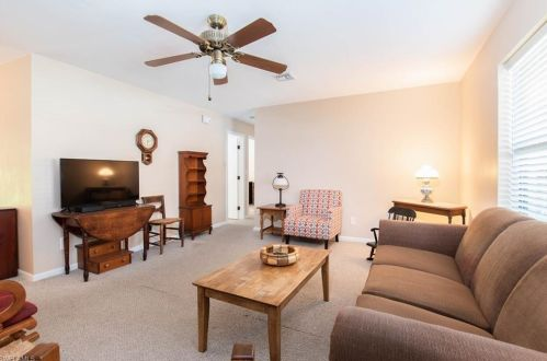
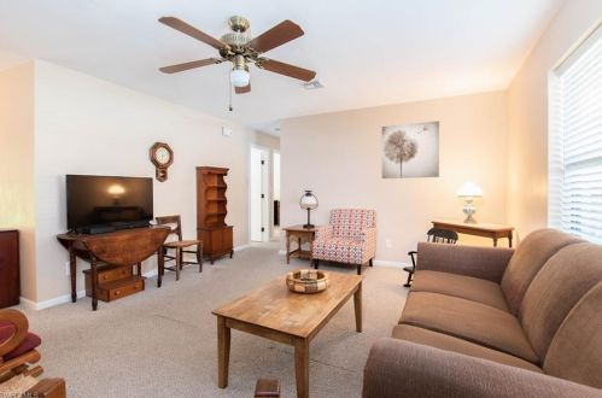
+ wall art [381,119,440,180]
